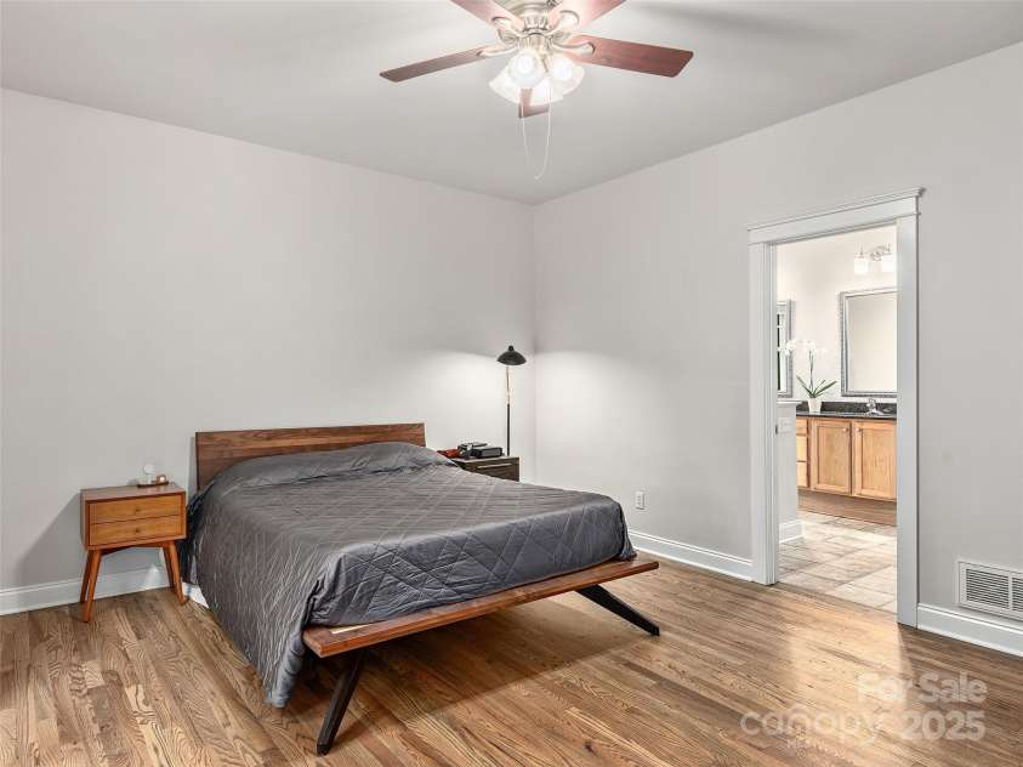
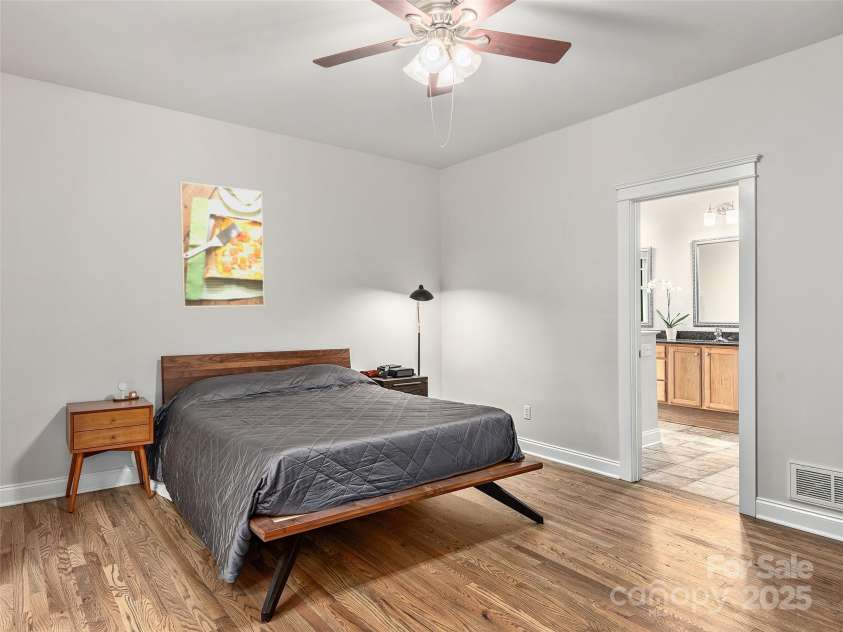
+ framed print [179,181,265,308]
